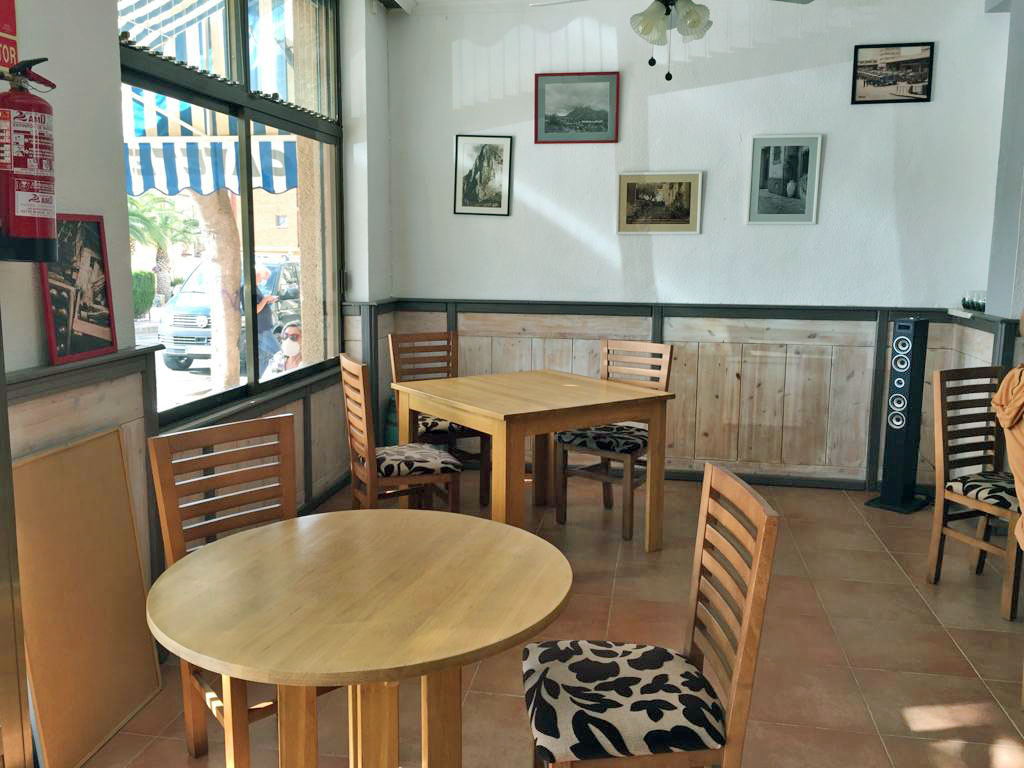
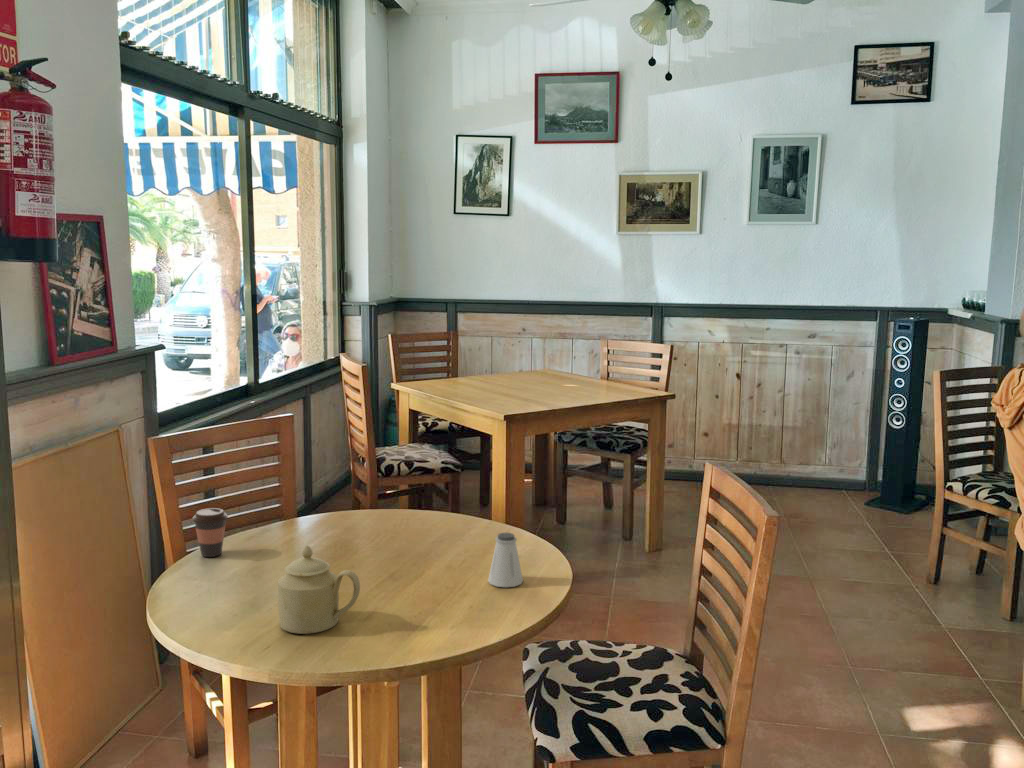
+ saltshaker [487,532,524,588]
+ coffee cup [191,507,229,558]
+ sugar bowl [277,544,361,635]
